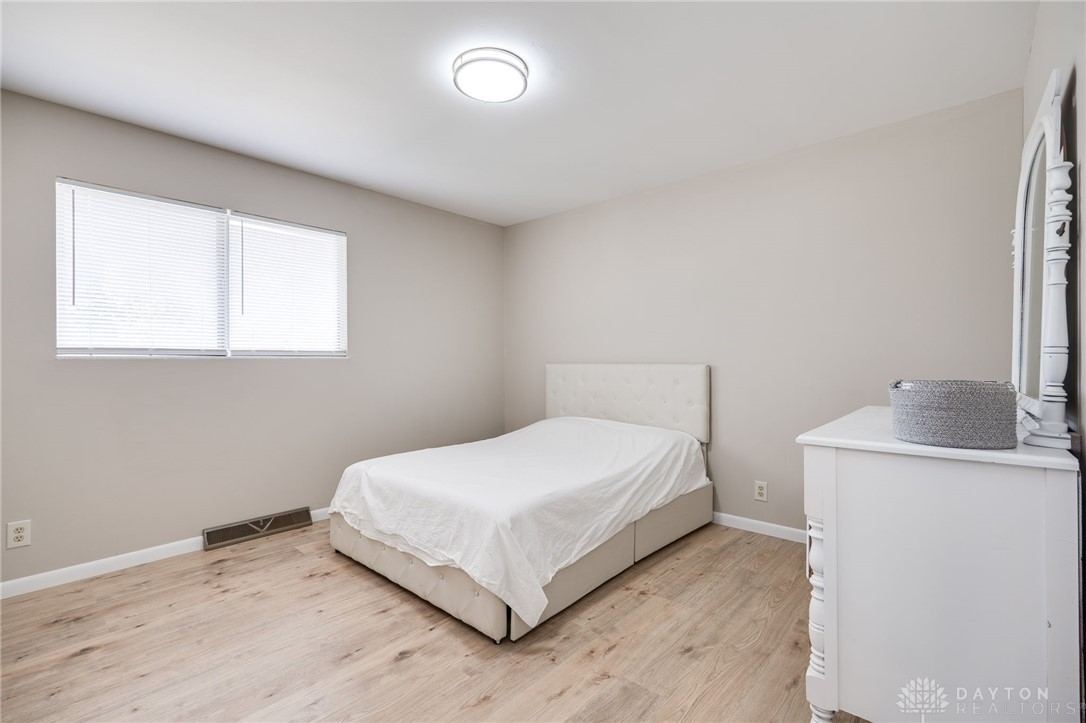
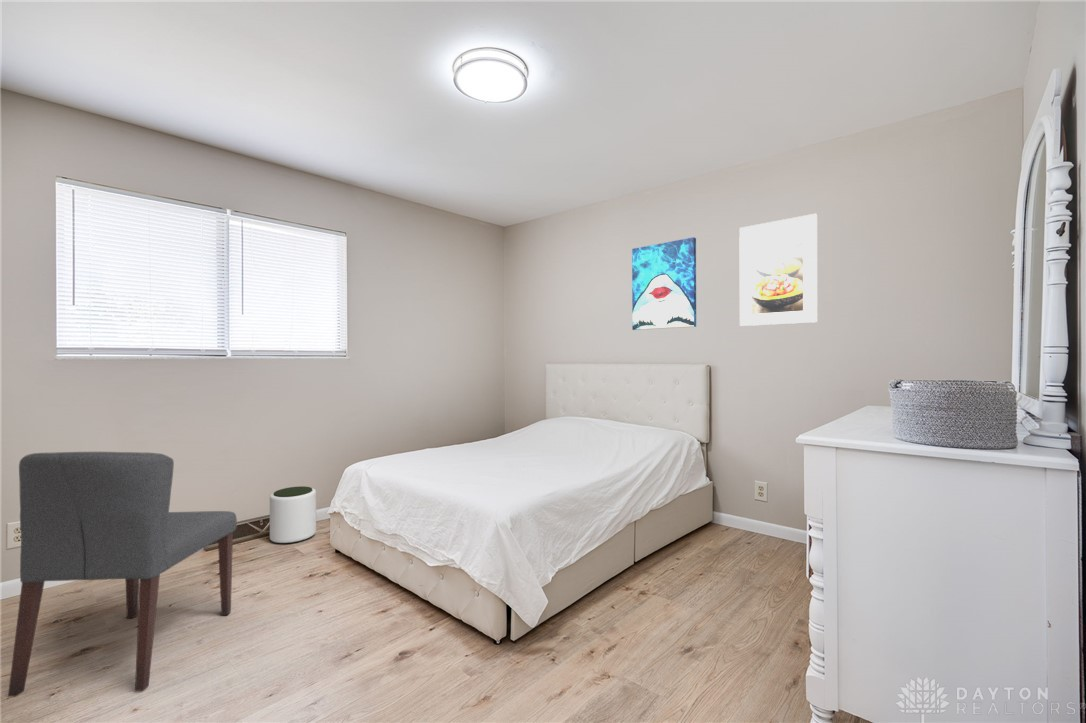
+ wall art [631,236,697,331]
+ chair [7,451,238,697]
+ plant pot [269,485,317,544]
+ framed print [738,213,818,327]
